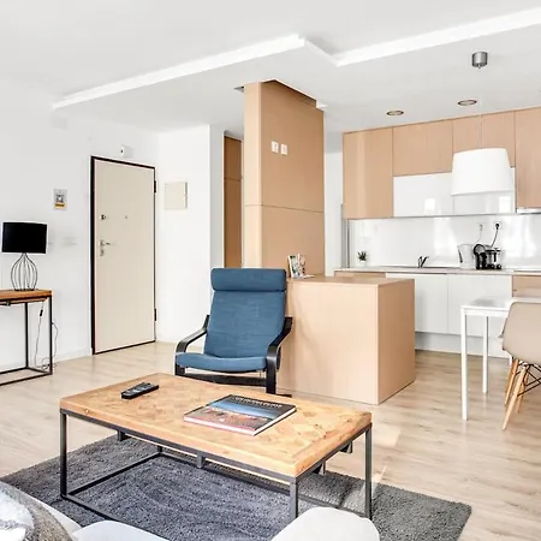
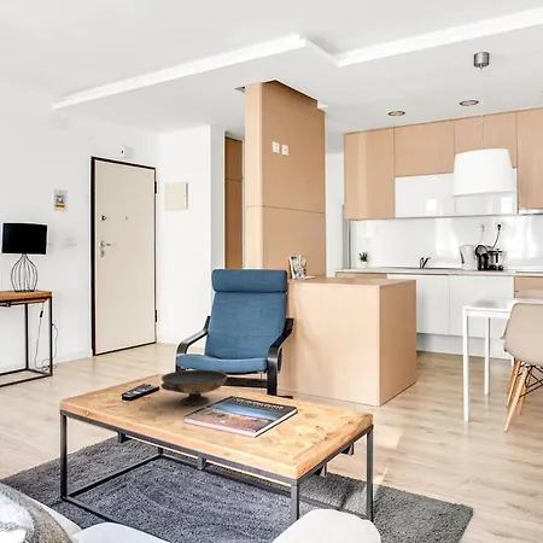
+ decorative bowl [160,368,229,407]
